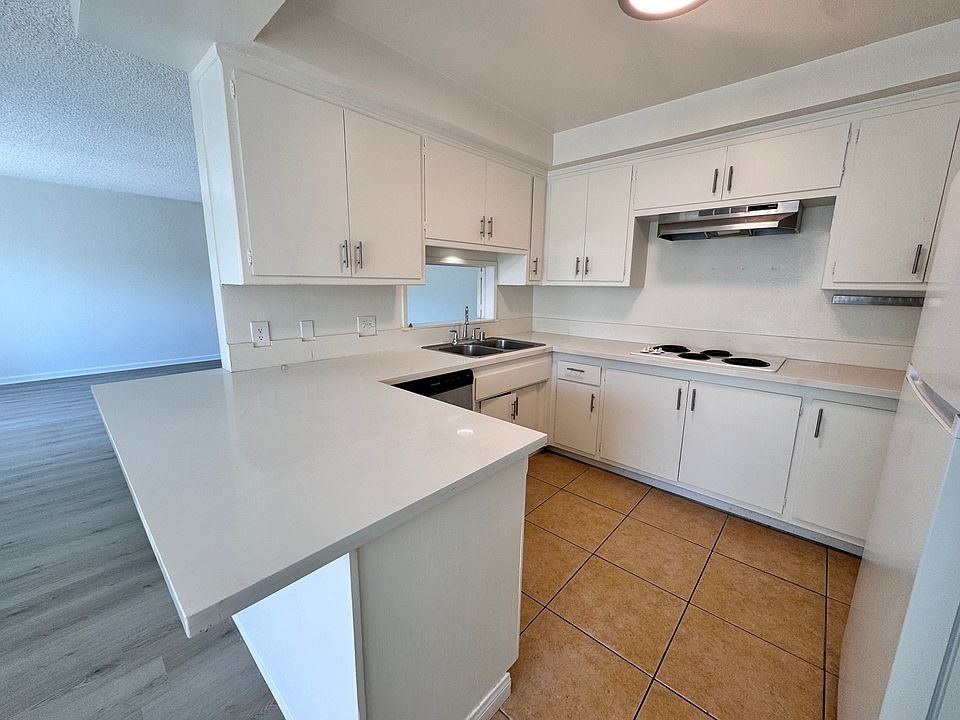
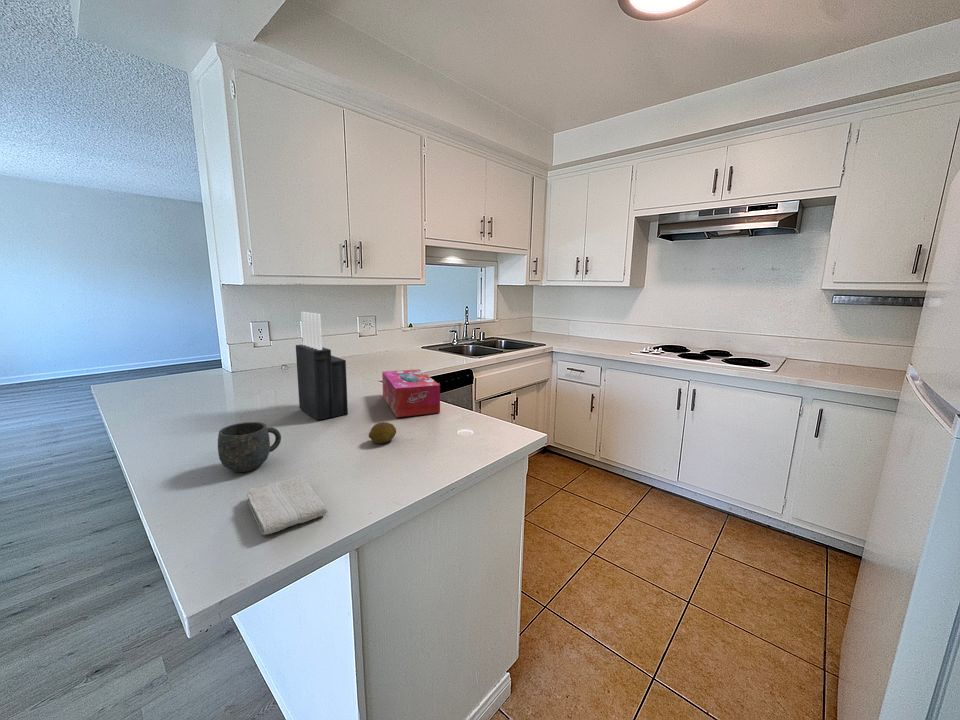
+ knife block [295,311,349,421]
+ tissue box [381,368,441,418]
+ fruit [368,421,397,445]
+ washcloth [246,474,328,535]
+ mug [217,421,282,473]
